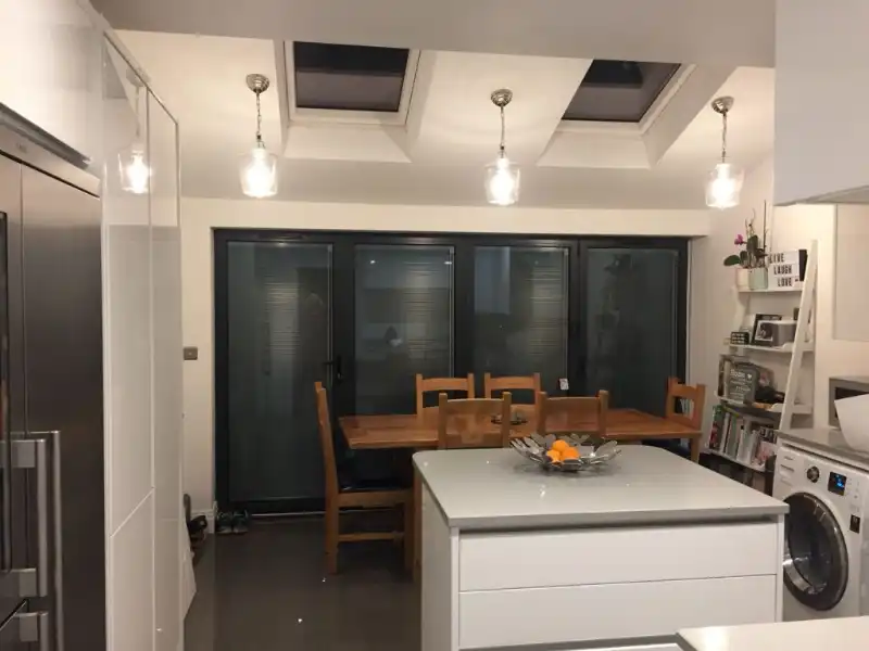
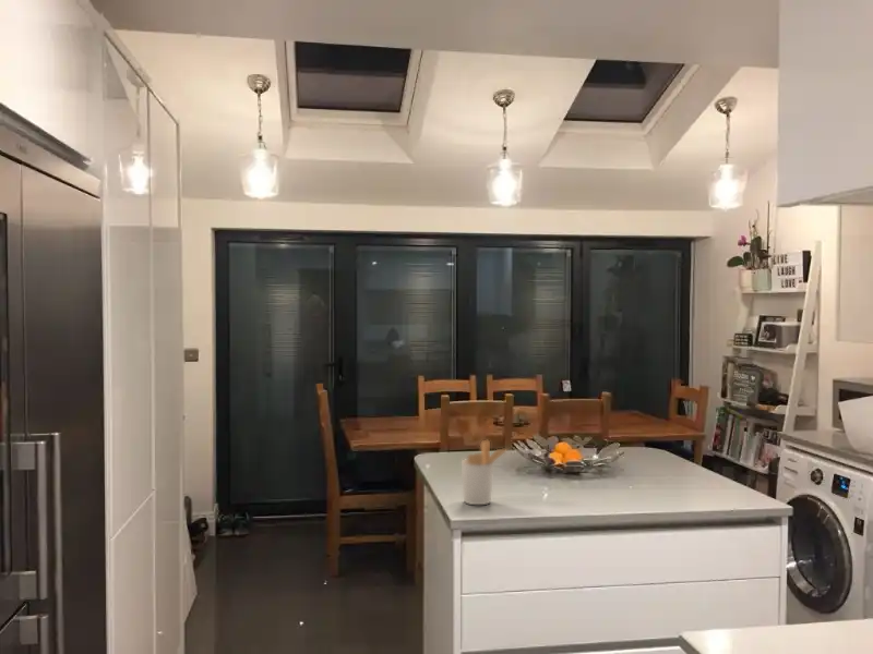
+ utensil holder [461,439,512,506]
